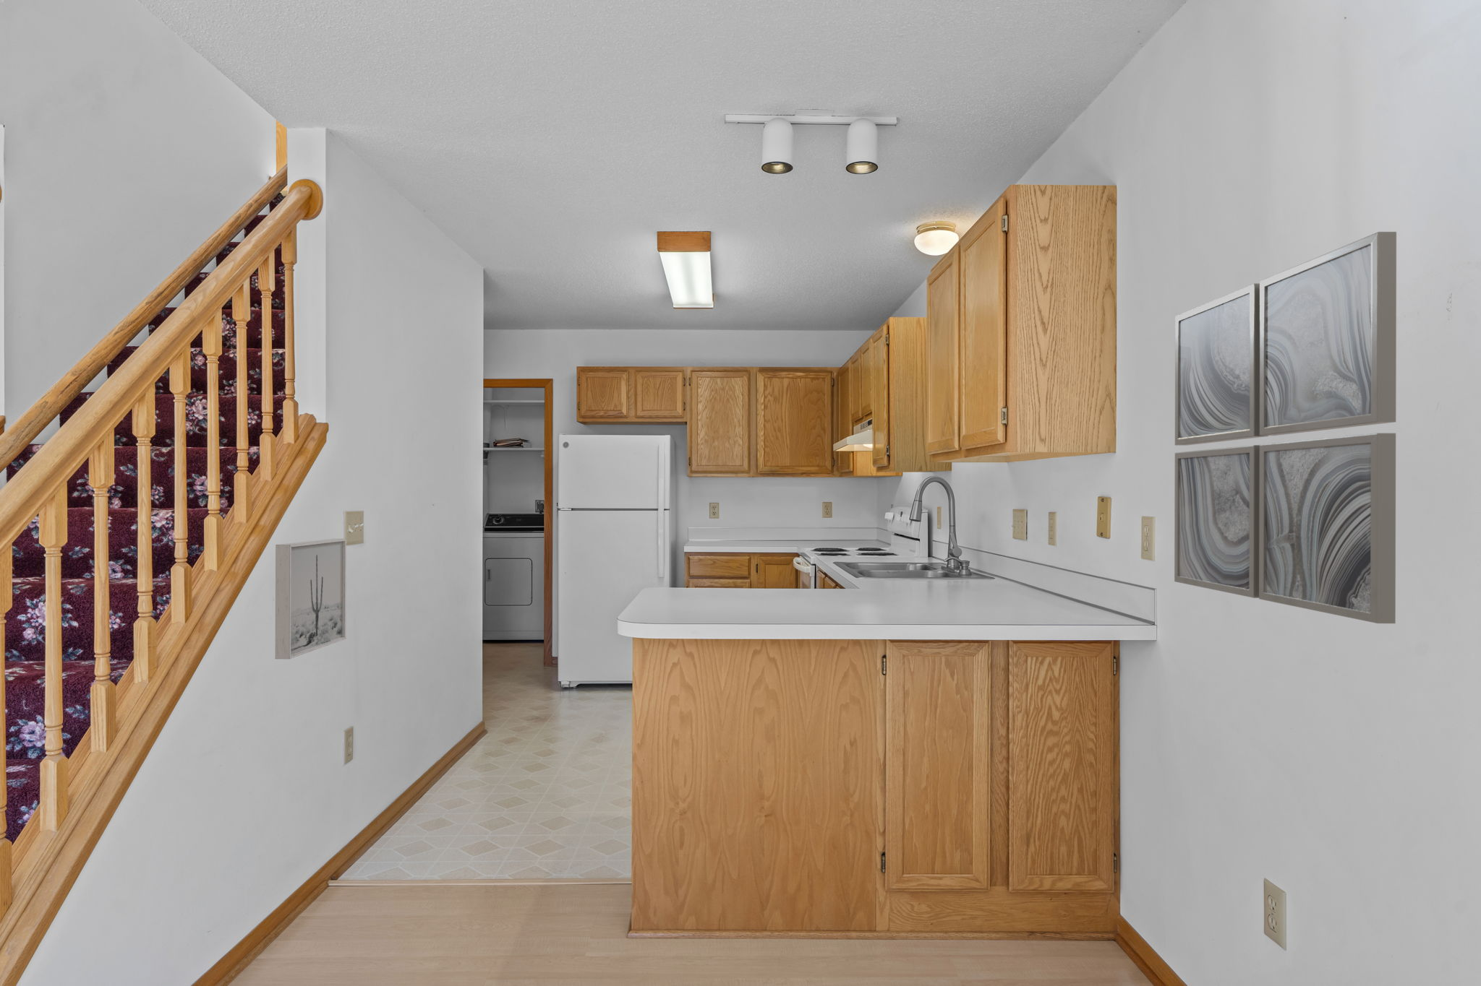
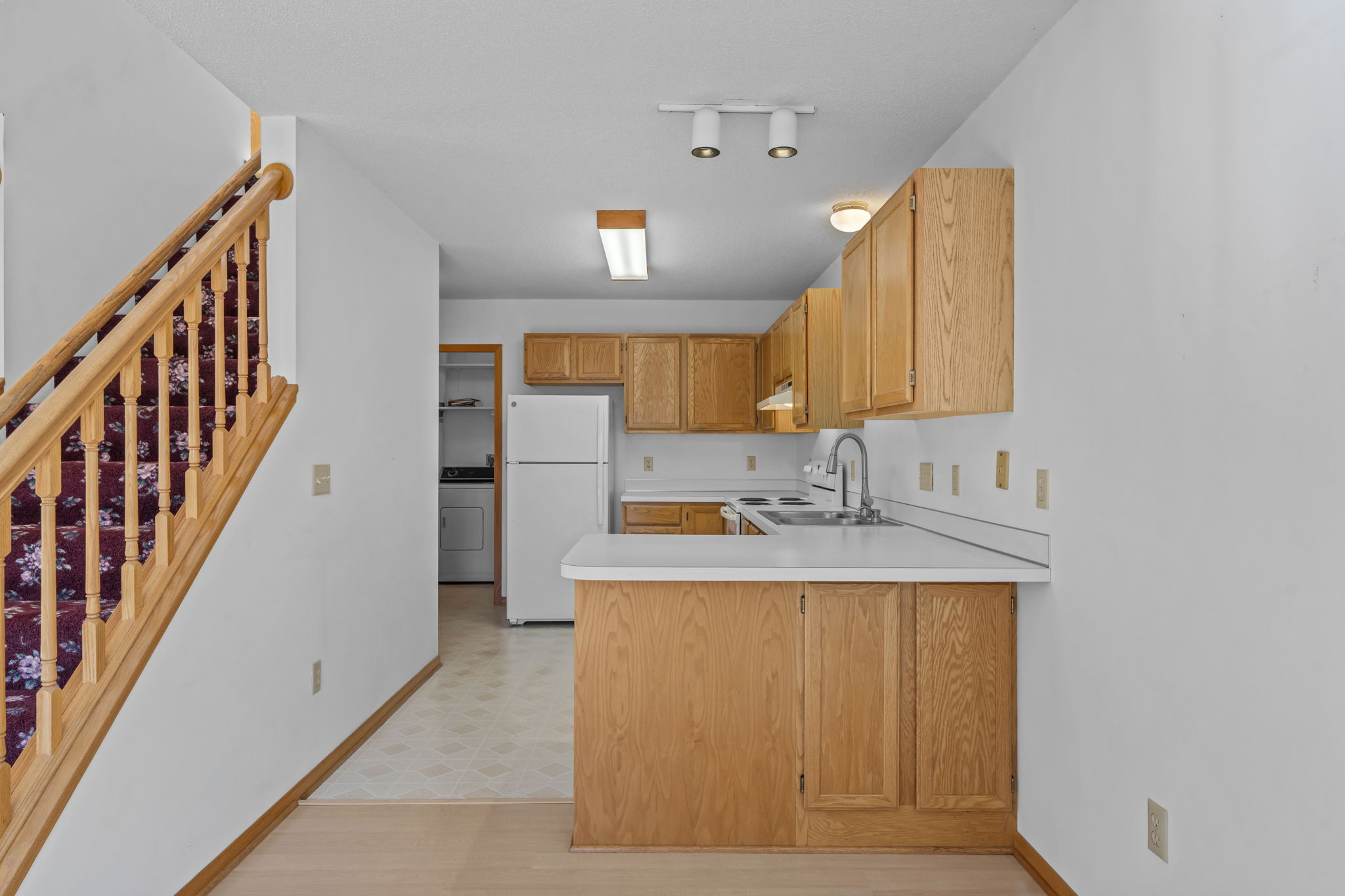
- wall art [275,538,347,659]
- wall art [1174,231,1397,624]
